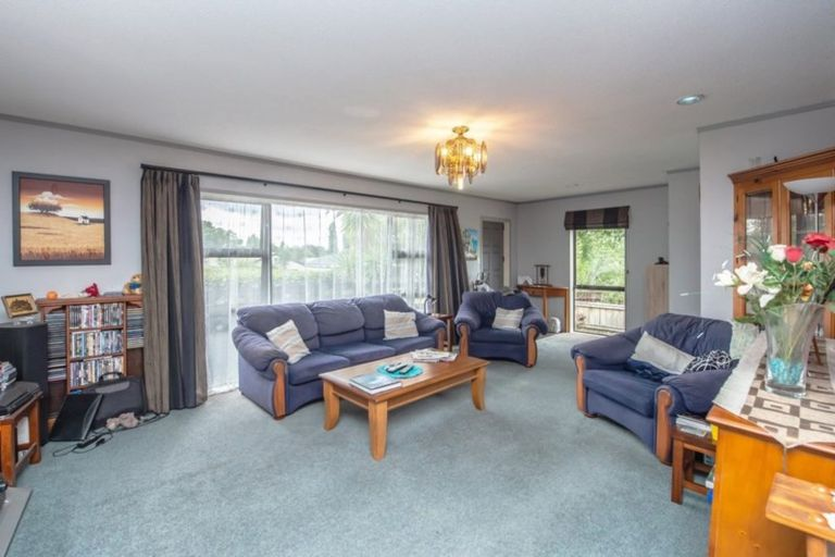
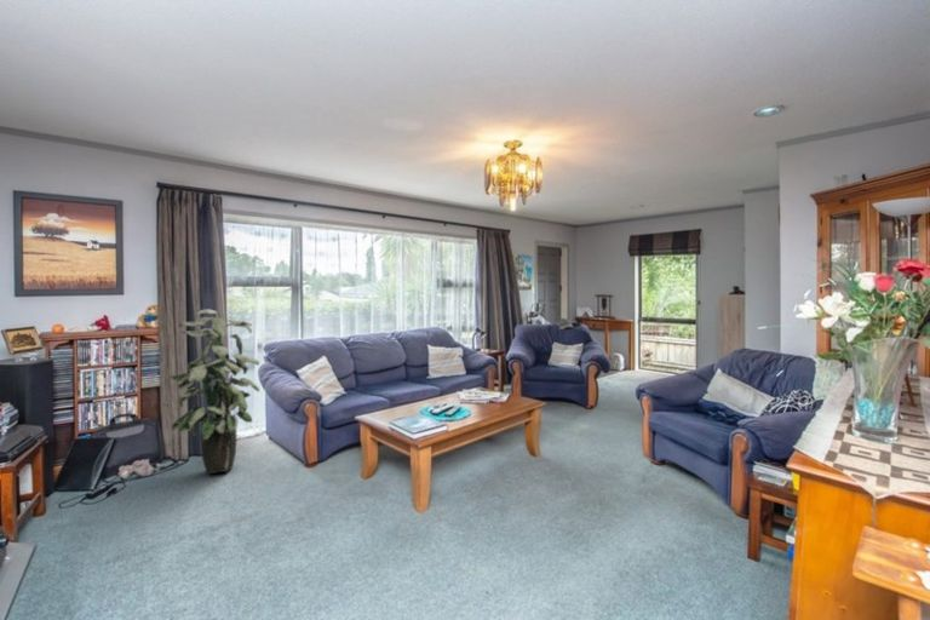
+ indoor plant [167,308,260,475]
